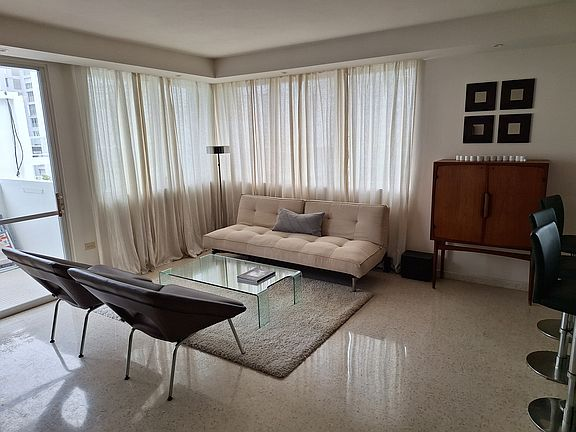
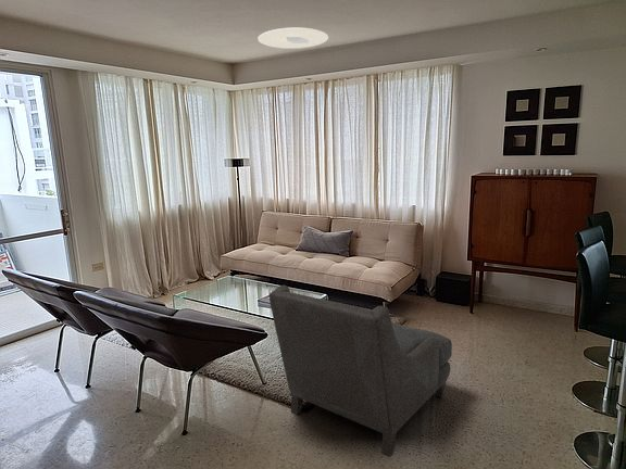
+ ceiling light [256,27,329,50]
+ armchair [268,284,453,458]
